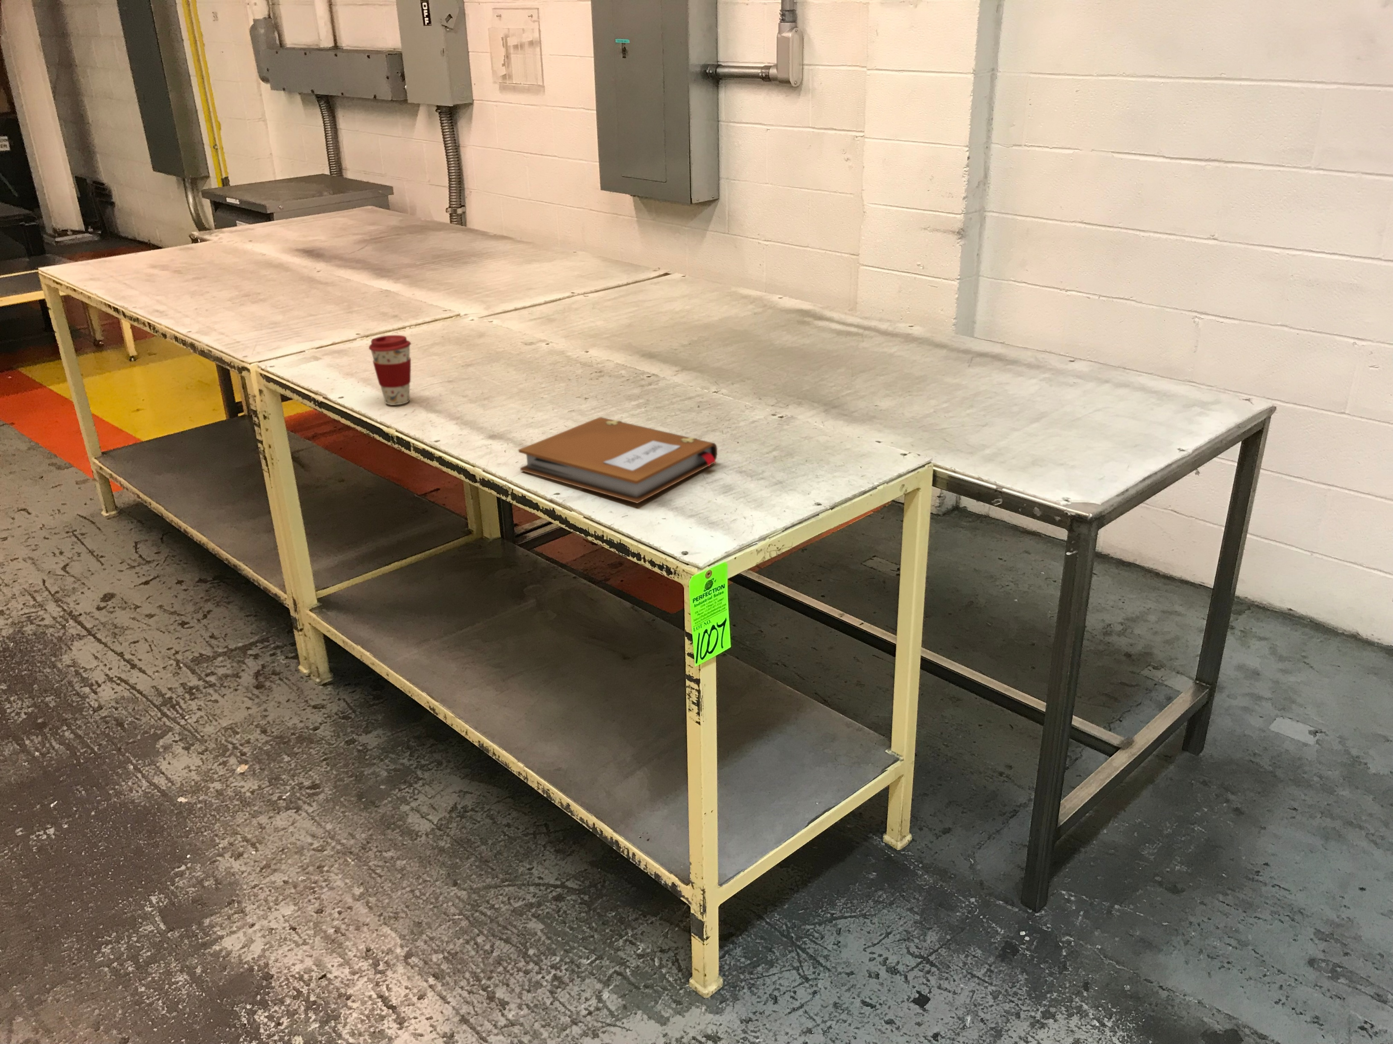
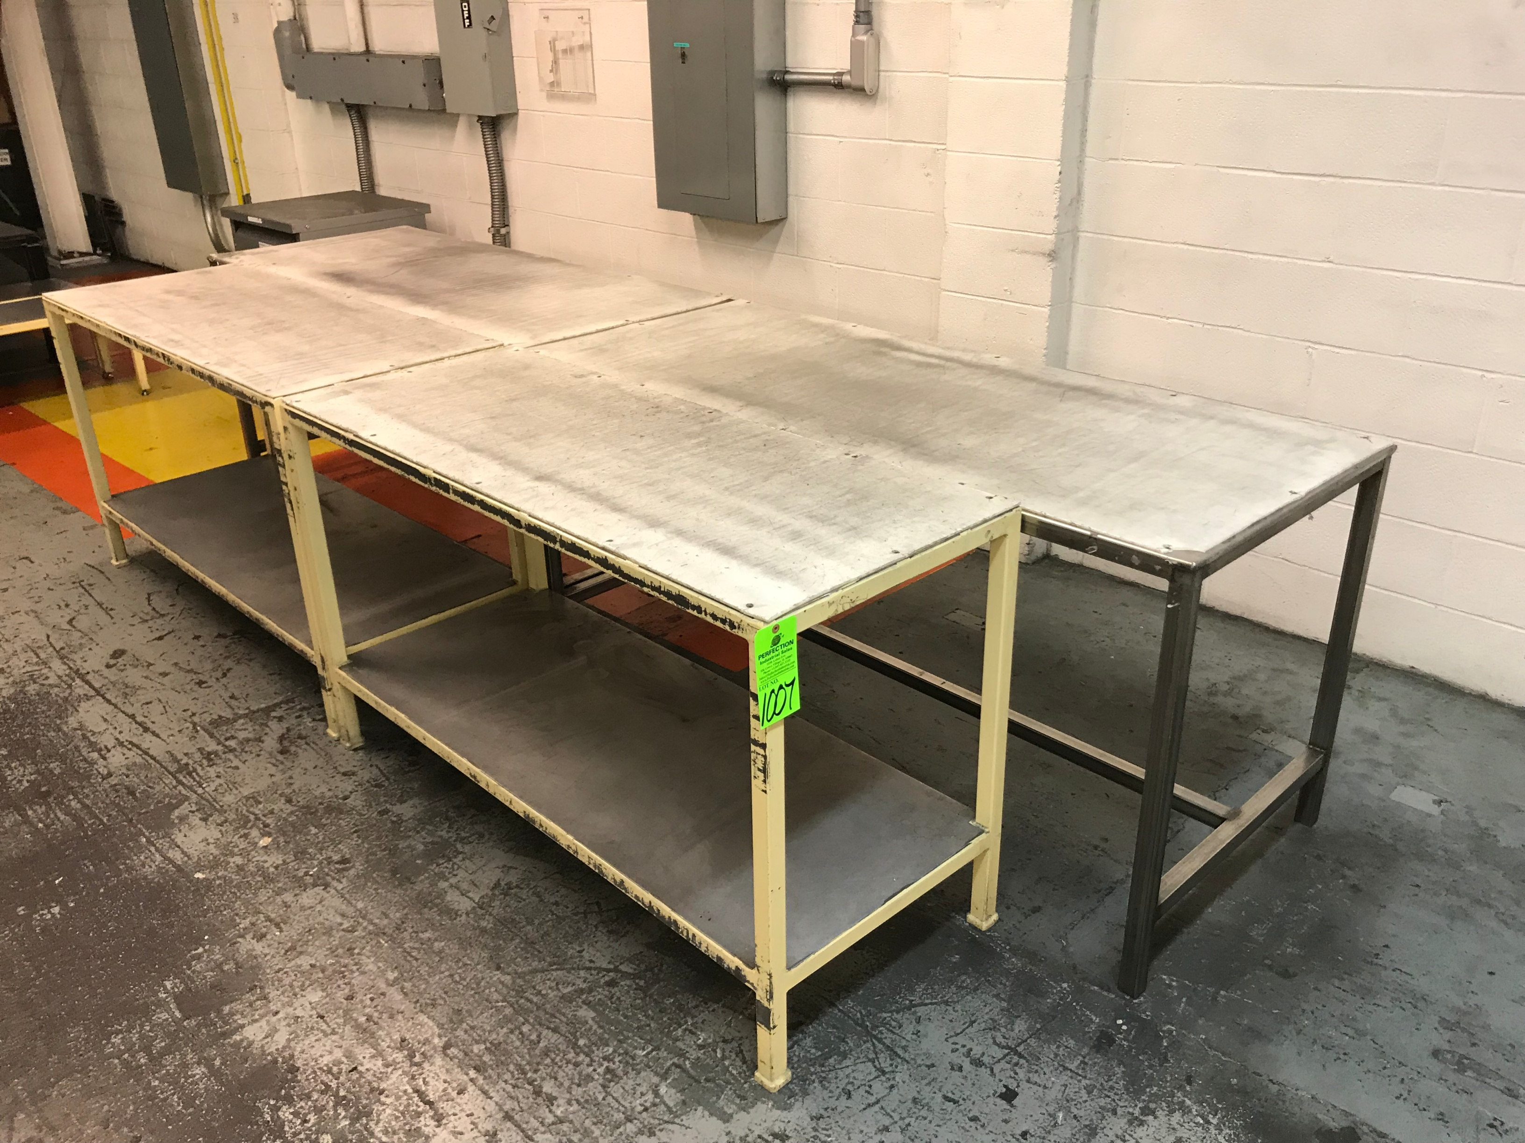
- notebook [518,417,717,503]
- coffee cup [369,334,411,406]
